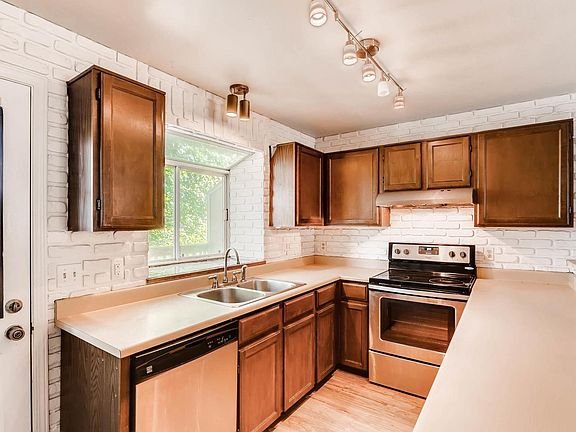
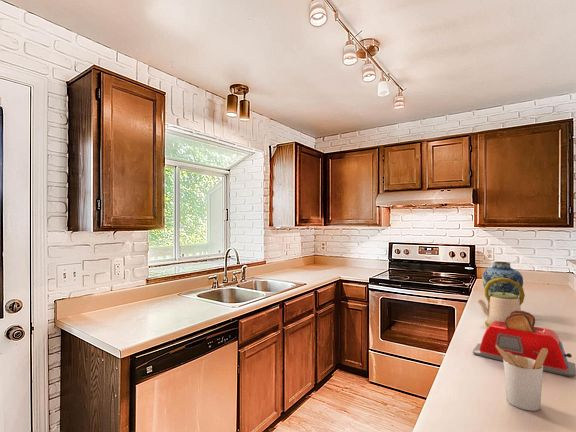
+ utensil holder [496,345,548,412]
+ kettle [477,278,526,327]
+ toaster [472,310,576,378]
+ vase [481,261,524,297]
